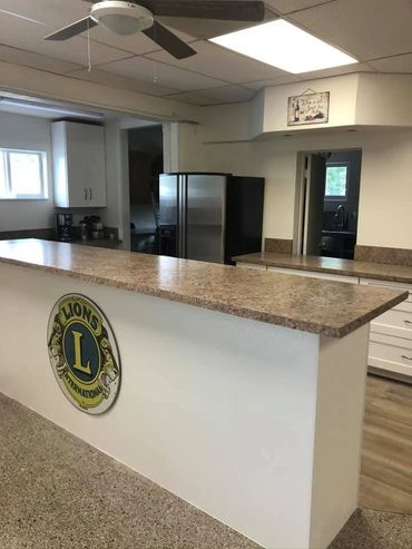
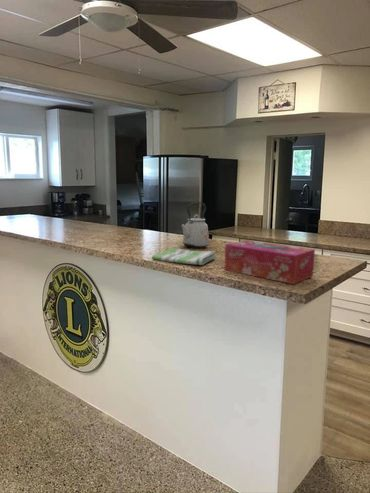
+ dish towel [151,247,217,266]
+ tissue box [224,239,316,285]
+ kettle [179,201,210,249]
